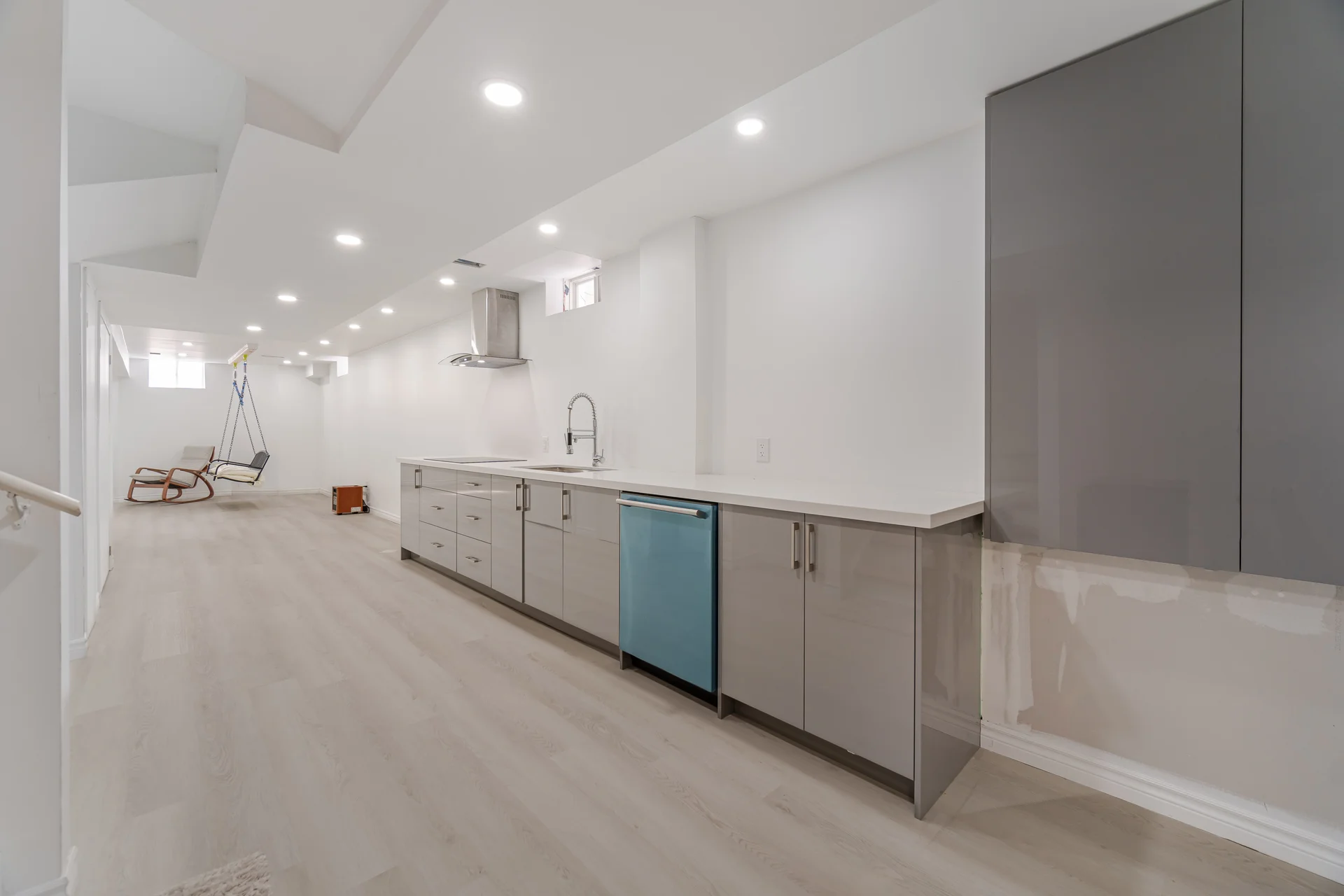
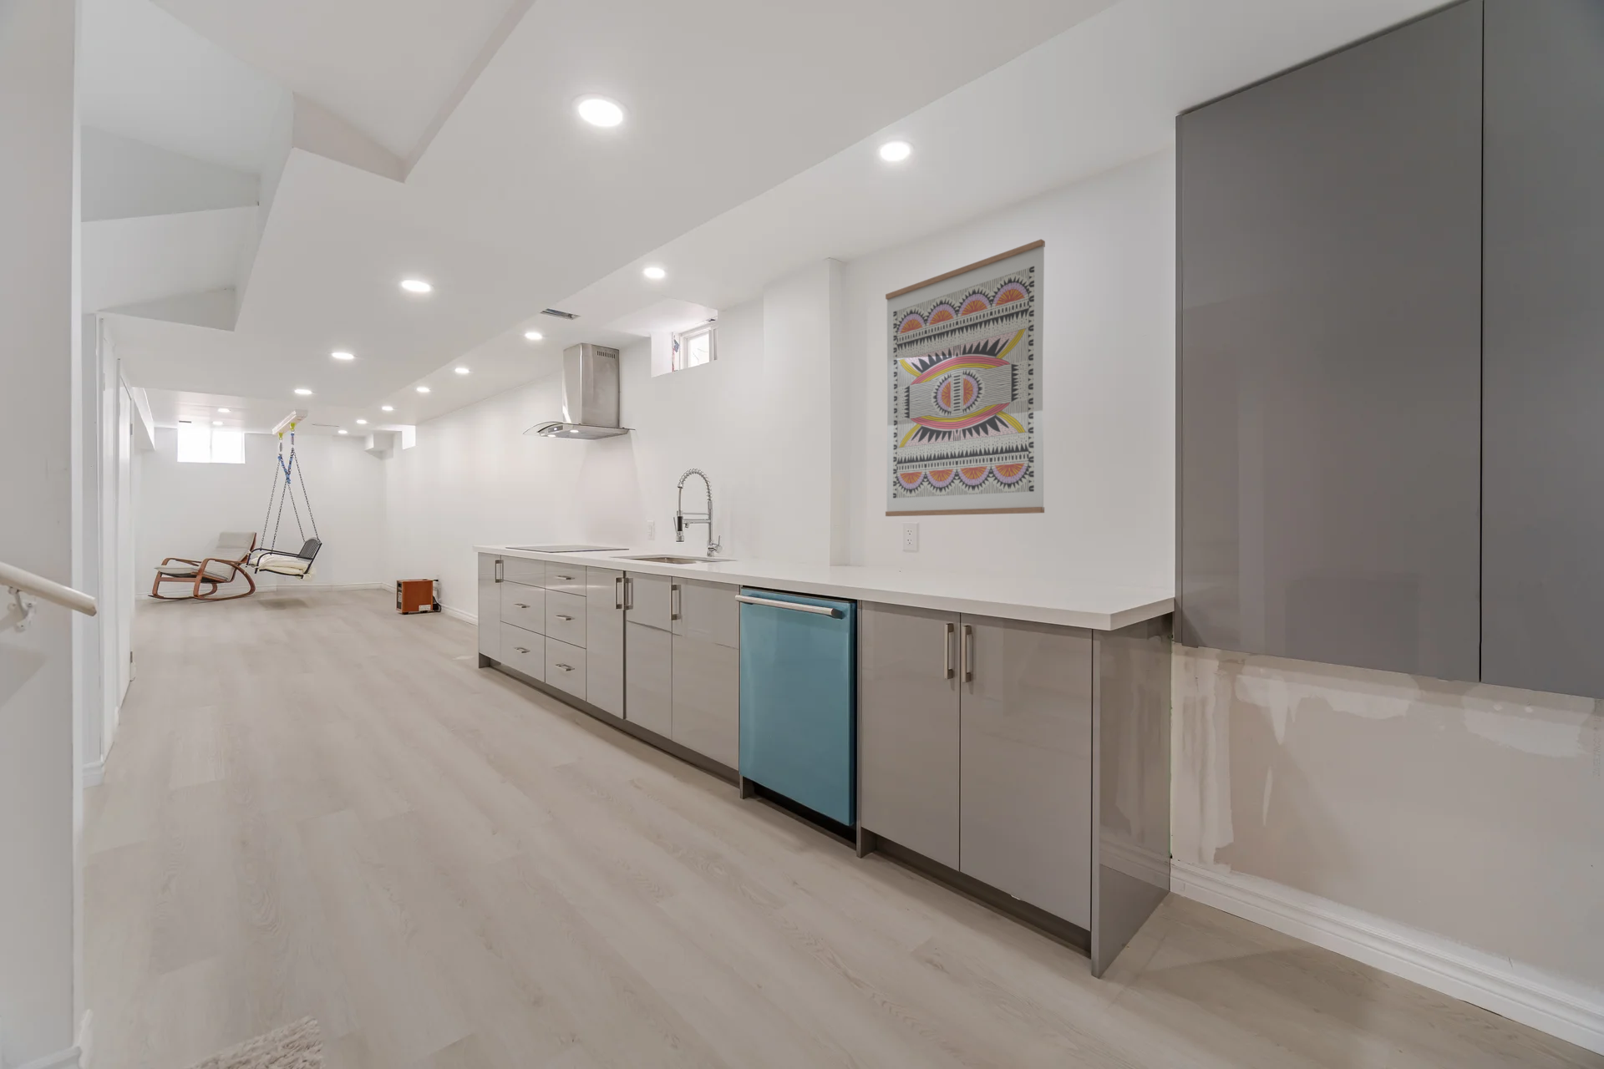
+ wall art [884,239,1045,517]
